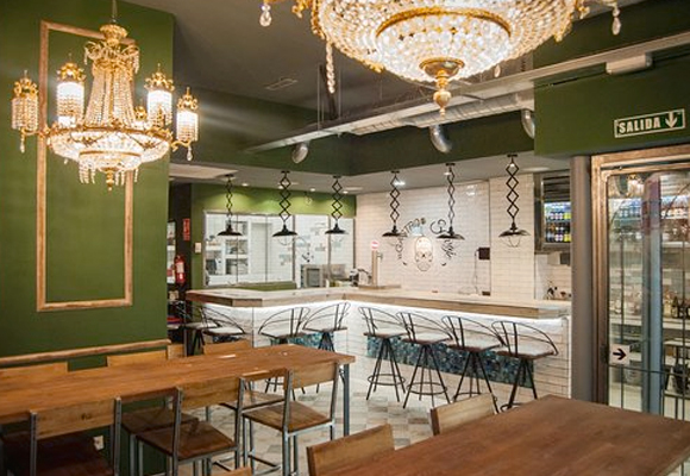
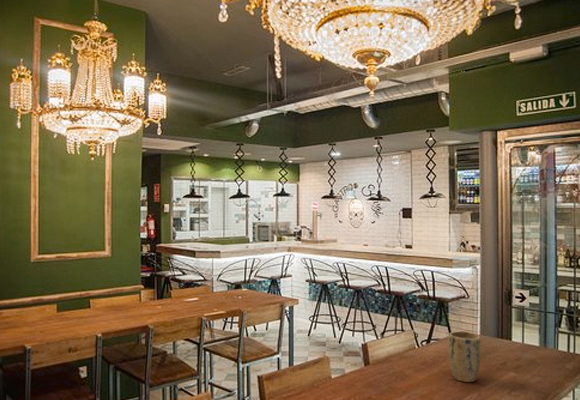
+ plant pot [448,330,481,383]
